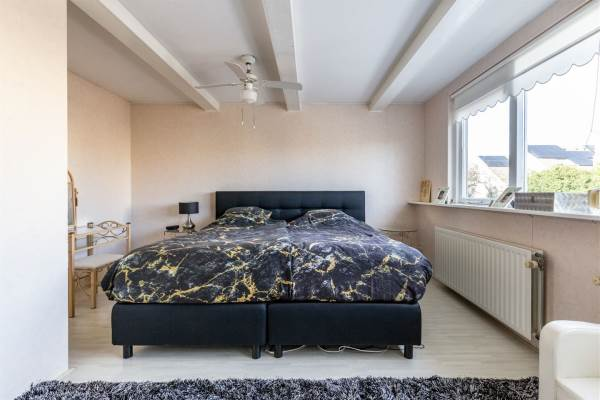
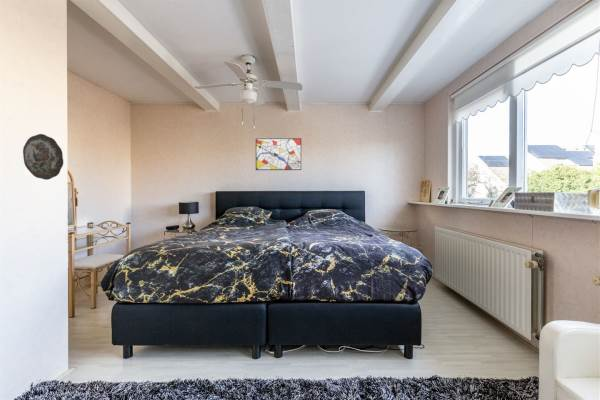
+ wall art [255,137,302,171]
+ decorative plate [22,133,64,181]
